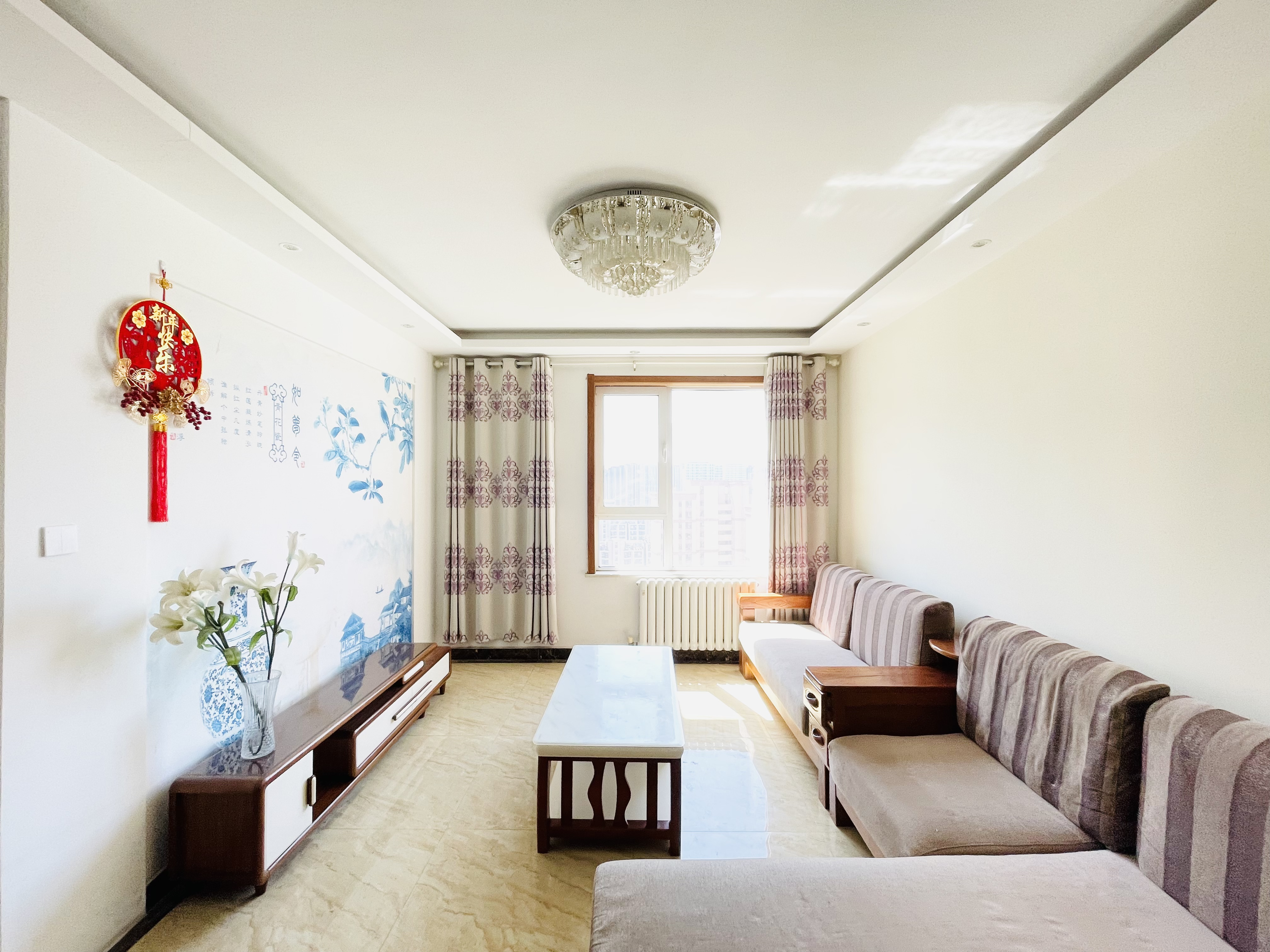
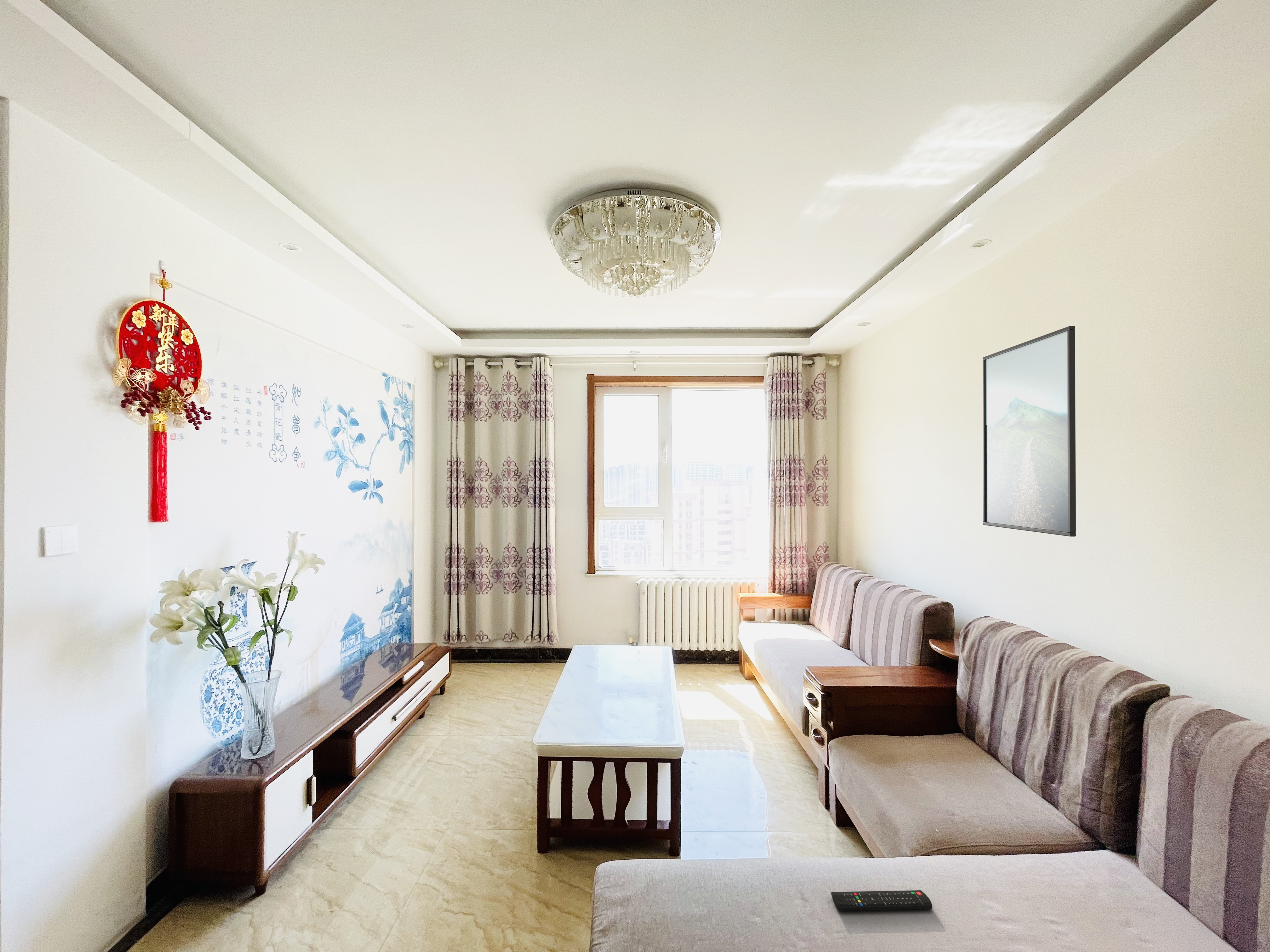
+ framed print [982,326,1076,537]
+ remote control [831,890,933,911]
